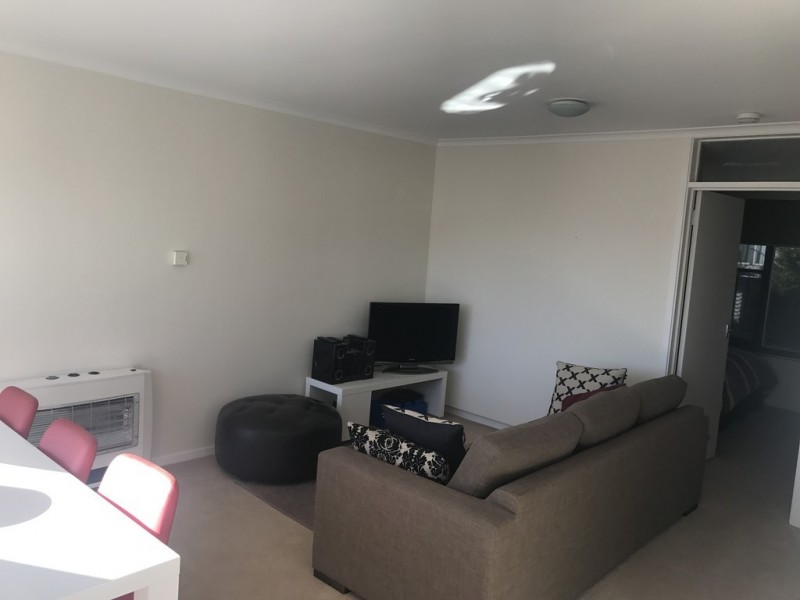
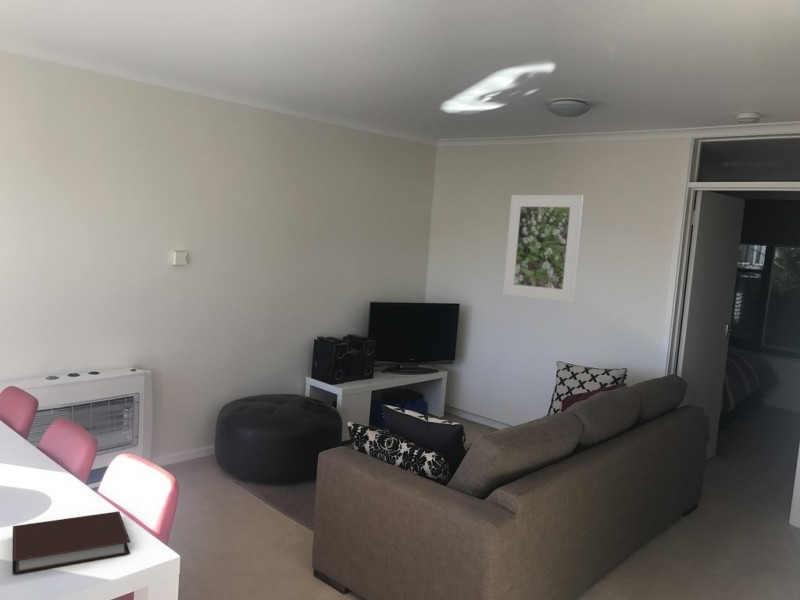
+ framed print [502,194,584,304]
+ notebook [11,510,131,575]
